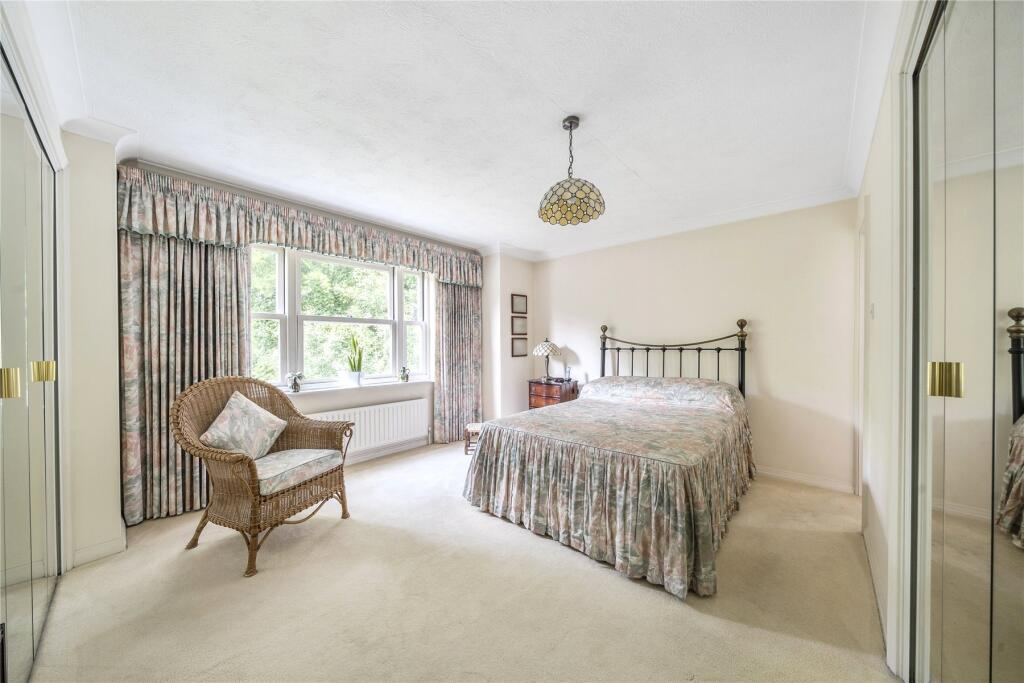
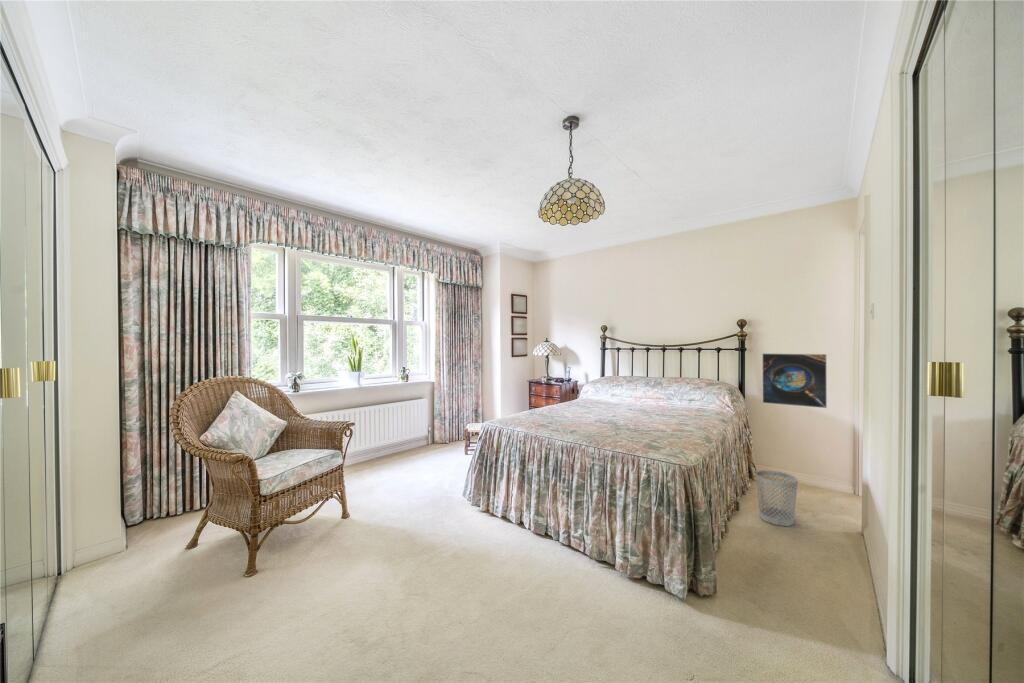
+ wastebasket [755,469,799,527]
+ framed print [761,352,828,409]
